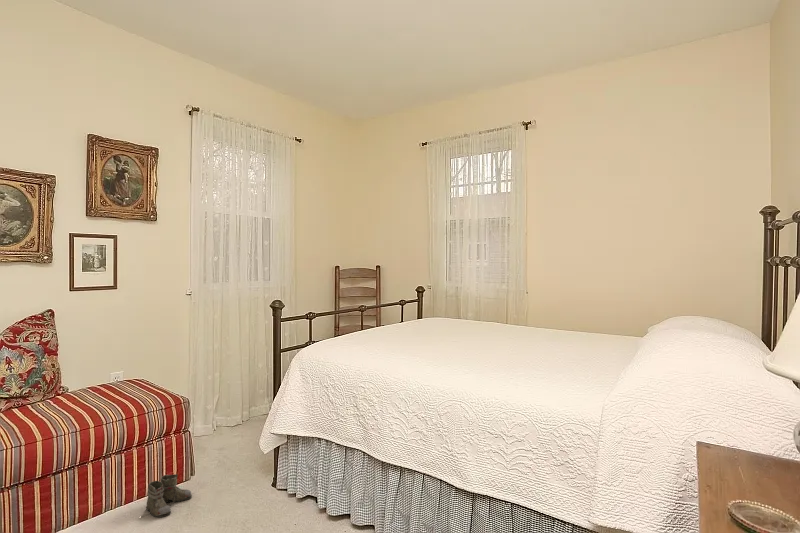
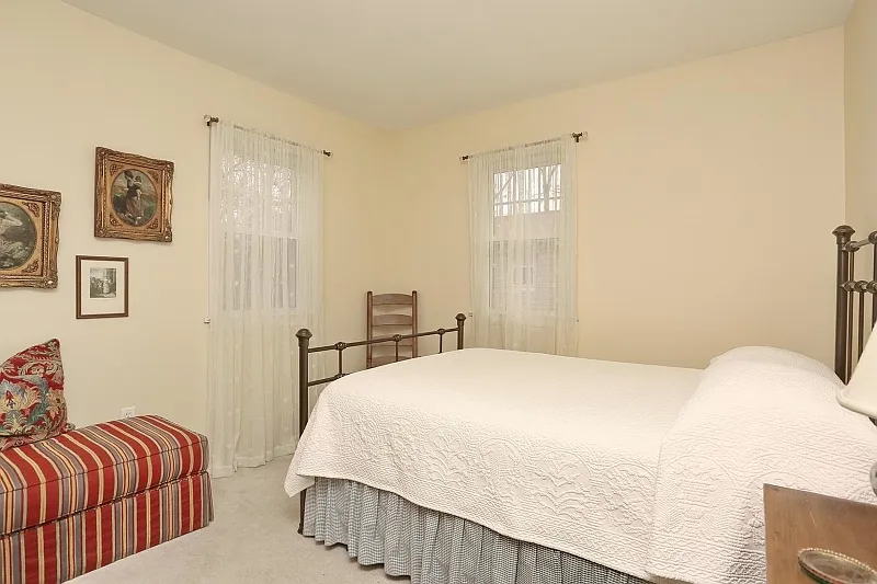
- boots [142,473,193,518]
